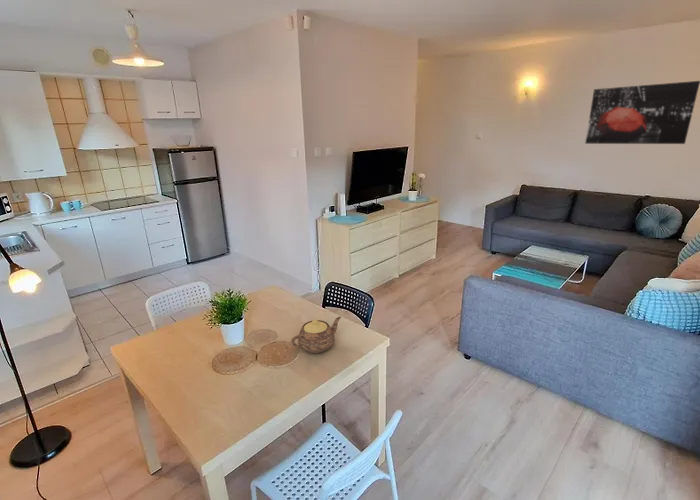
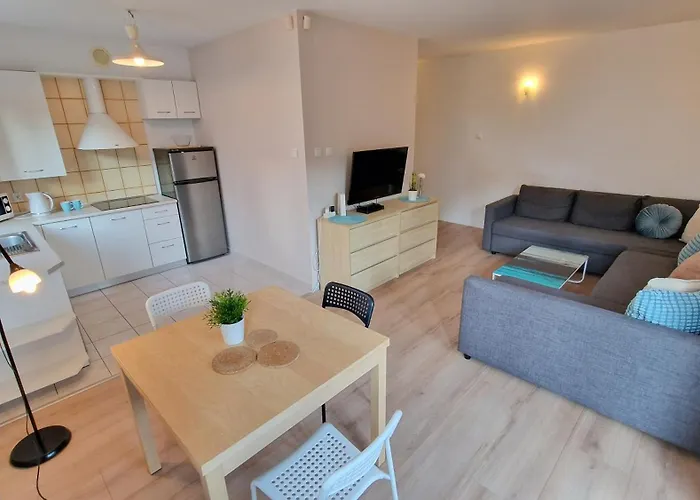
- teapot [290,316,342,354]
- wall art [584,80,700,145]
